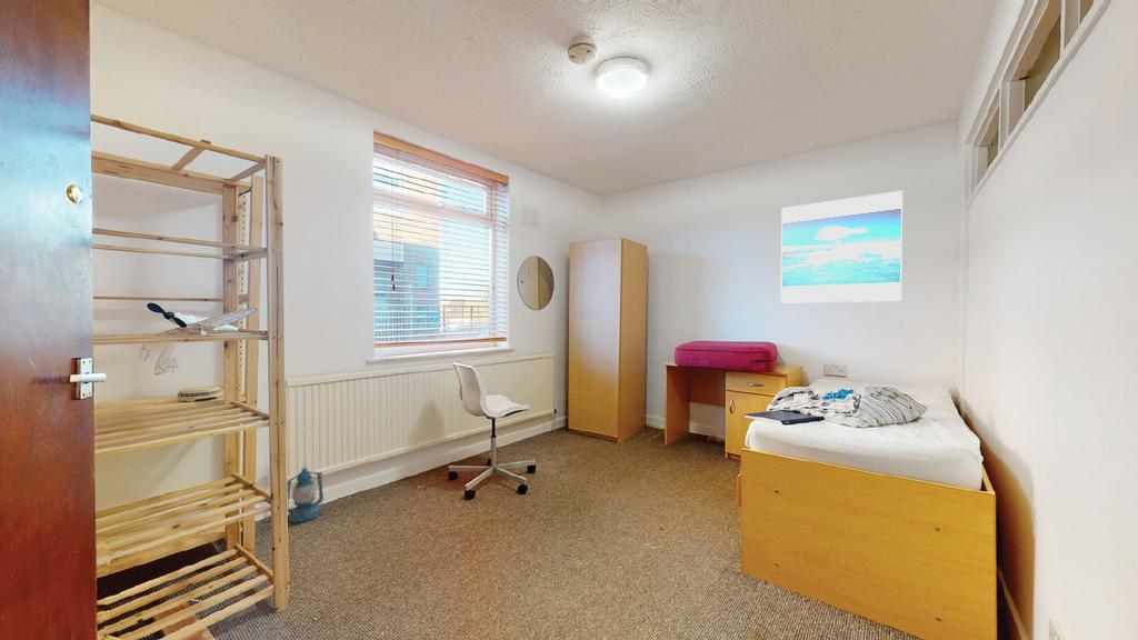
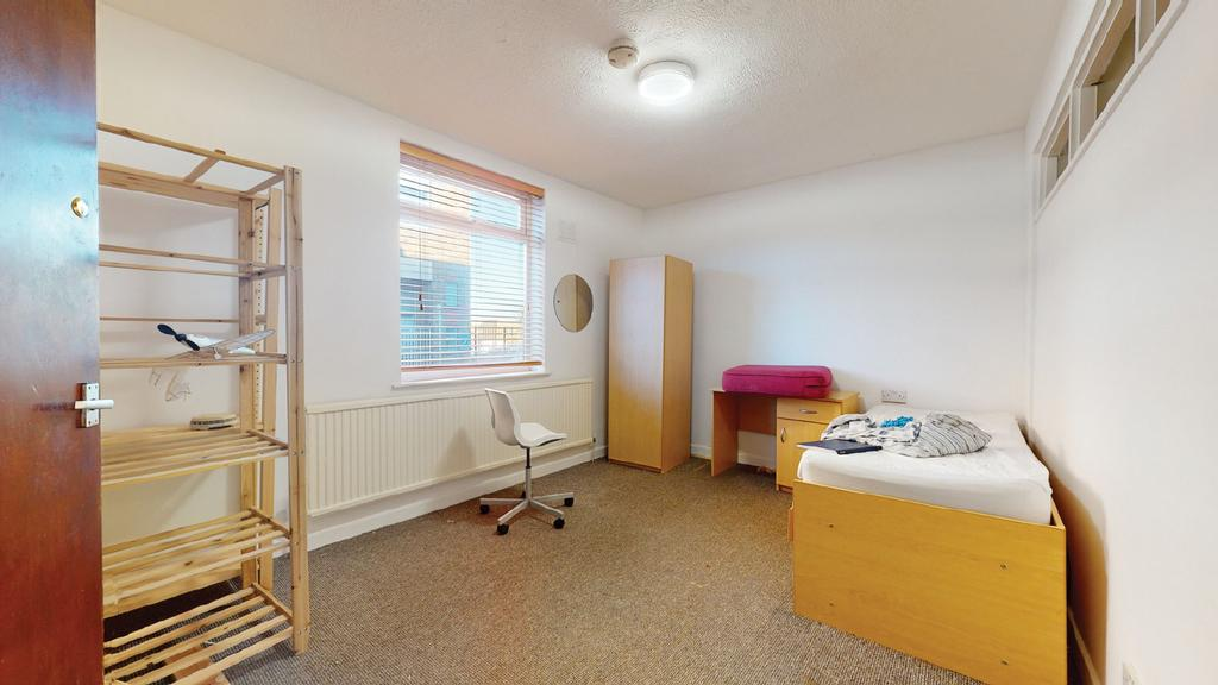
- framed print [779,190,904,303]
- lantern [287,463,325,523]
